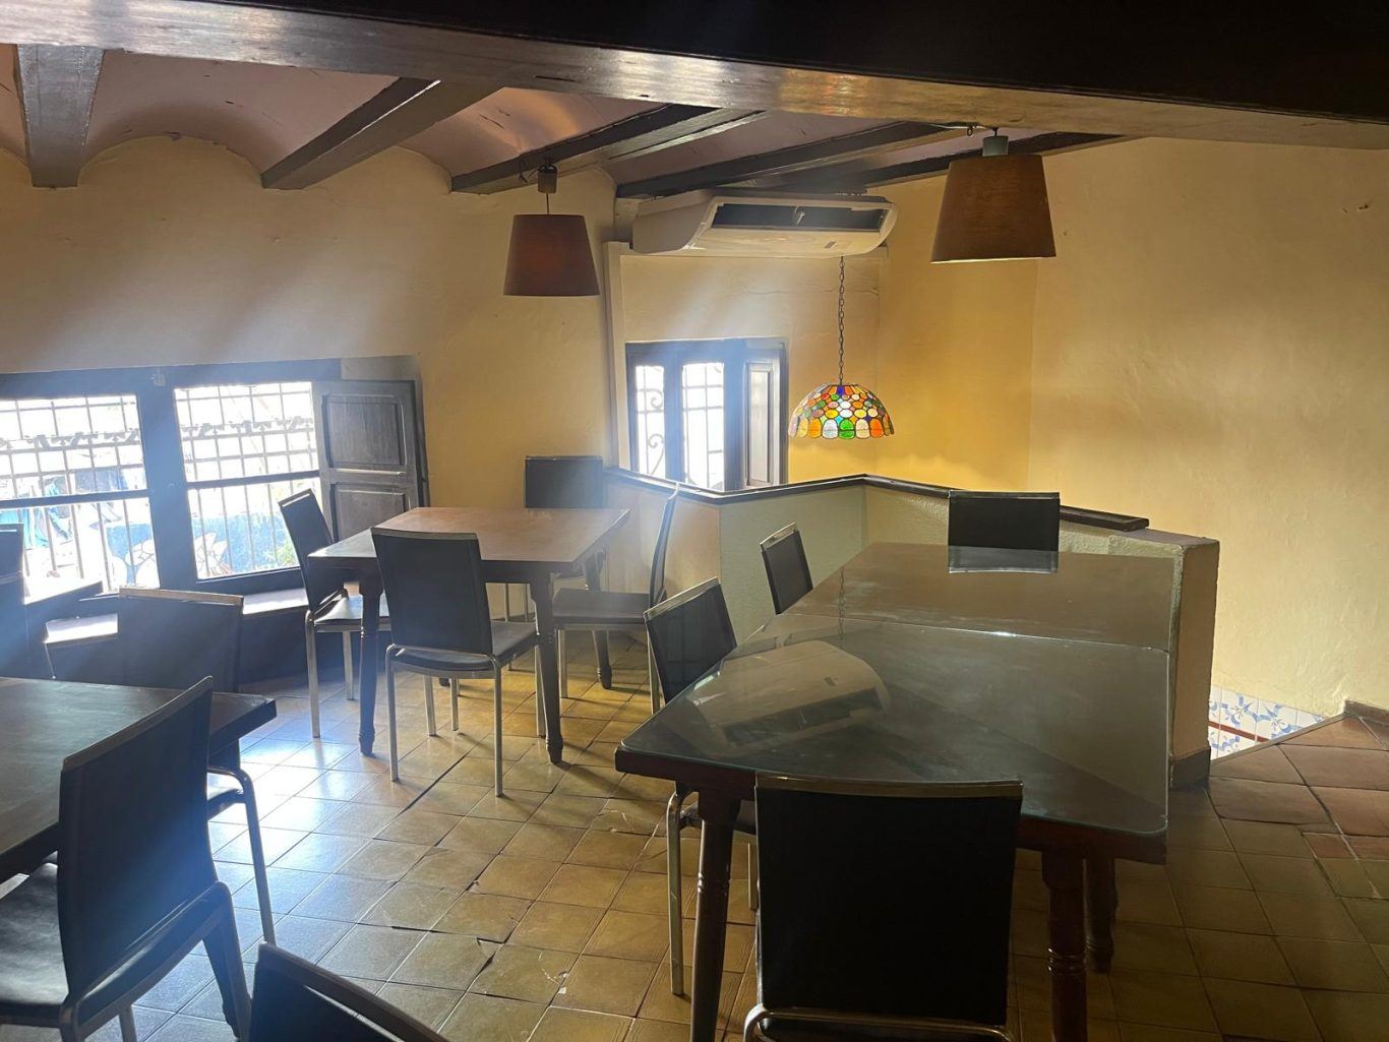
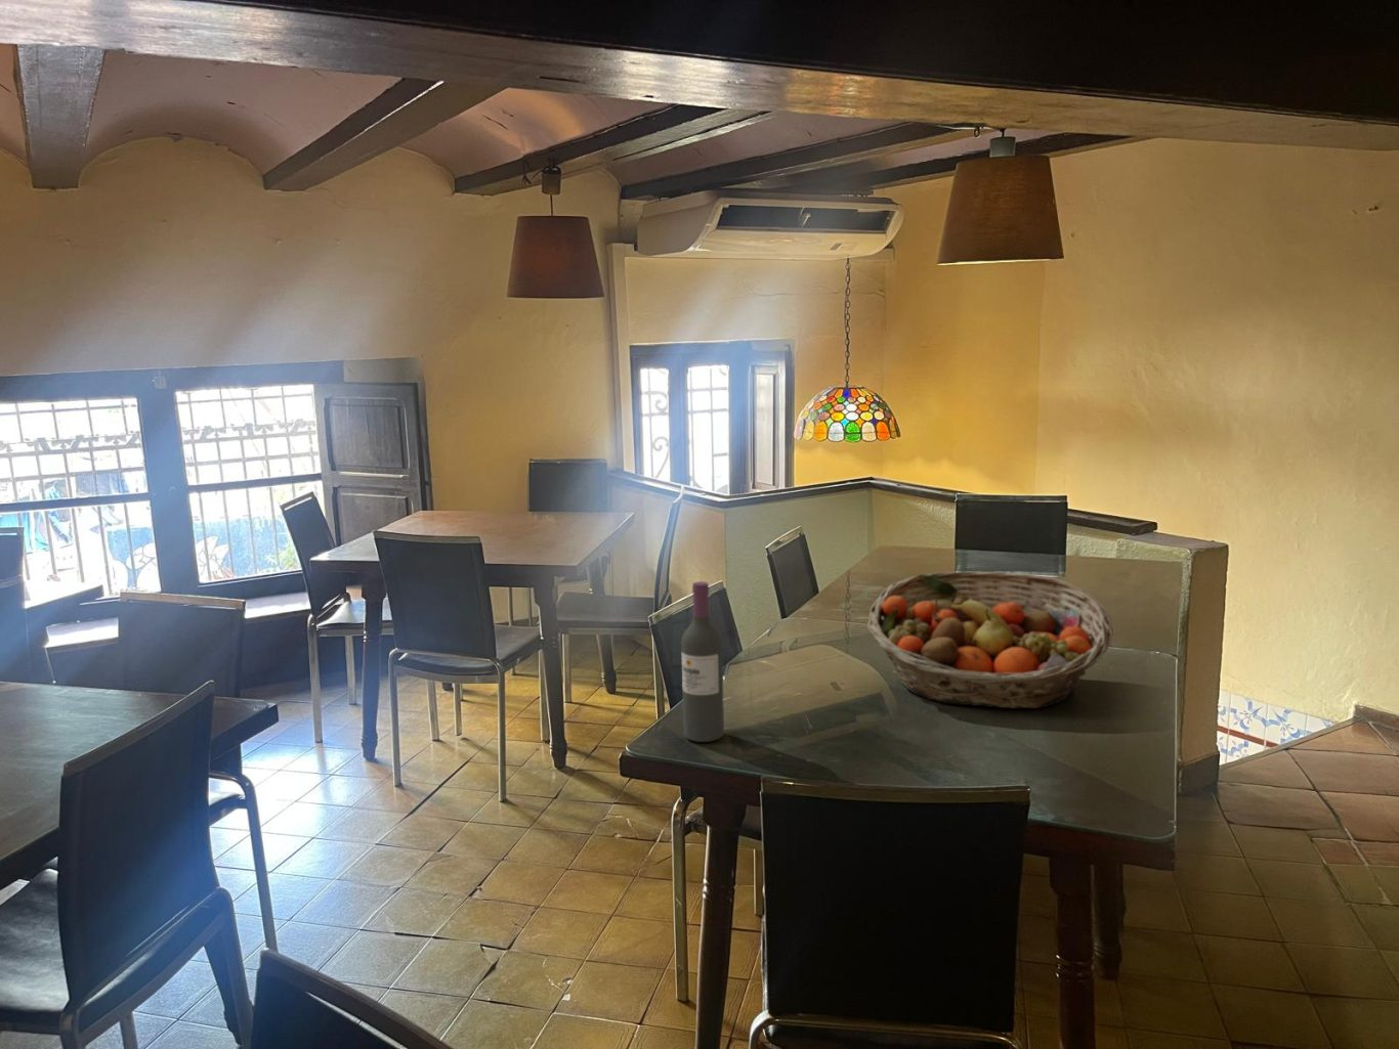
+ wine bottle [680,581,725,743]
+ fruit basket [867,570,1115,711]
